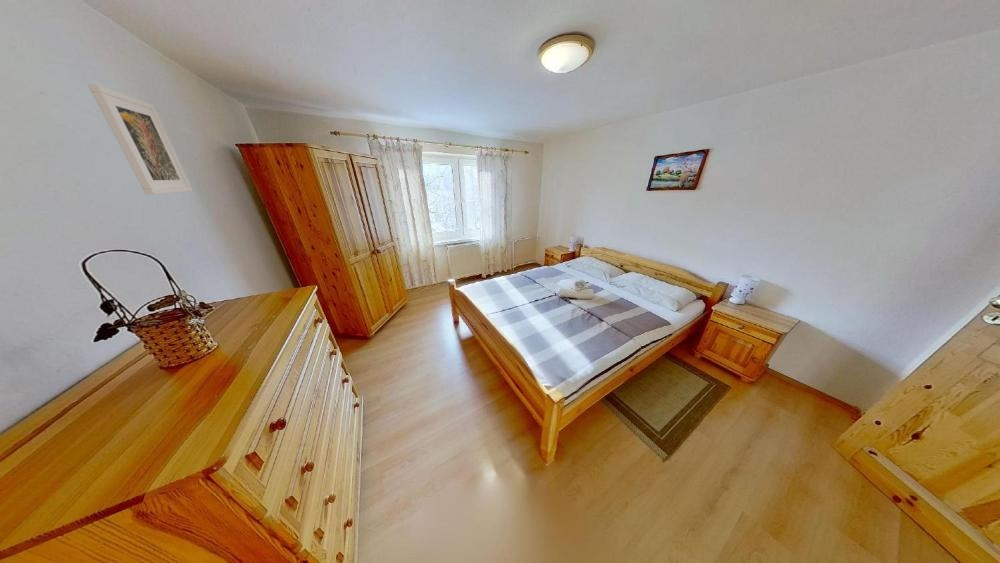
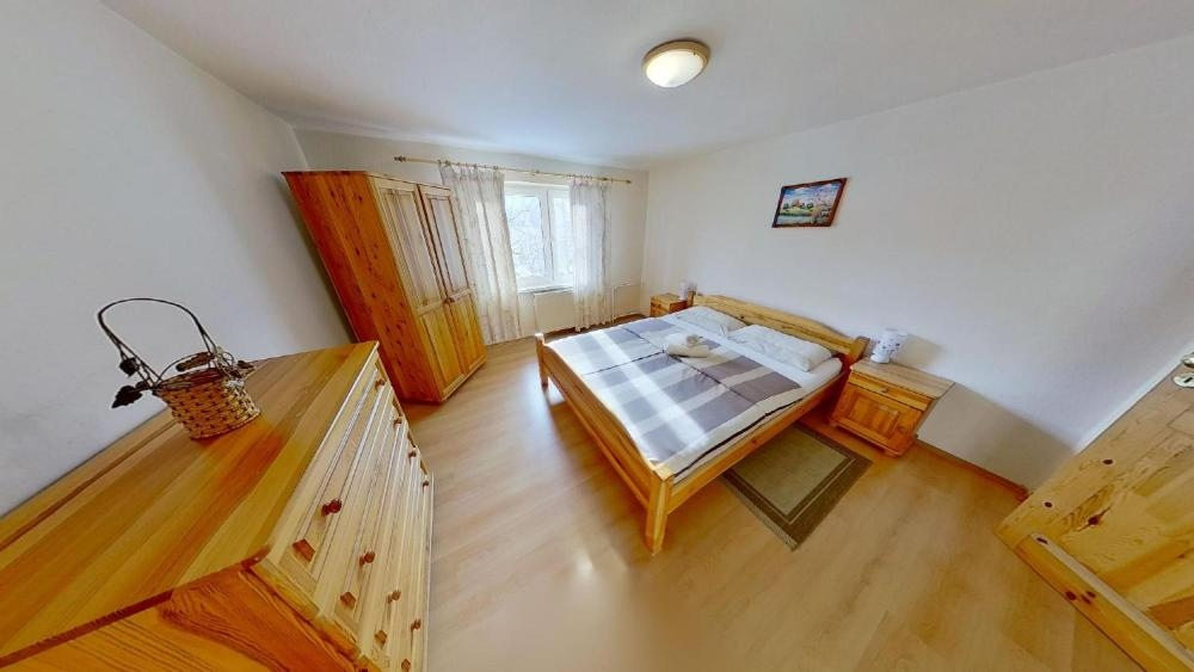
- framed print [87,83,193,195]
